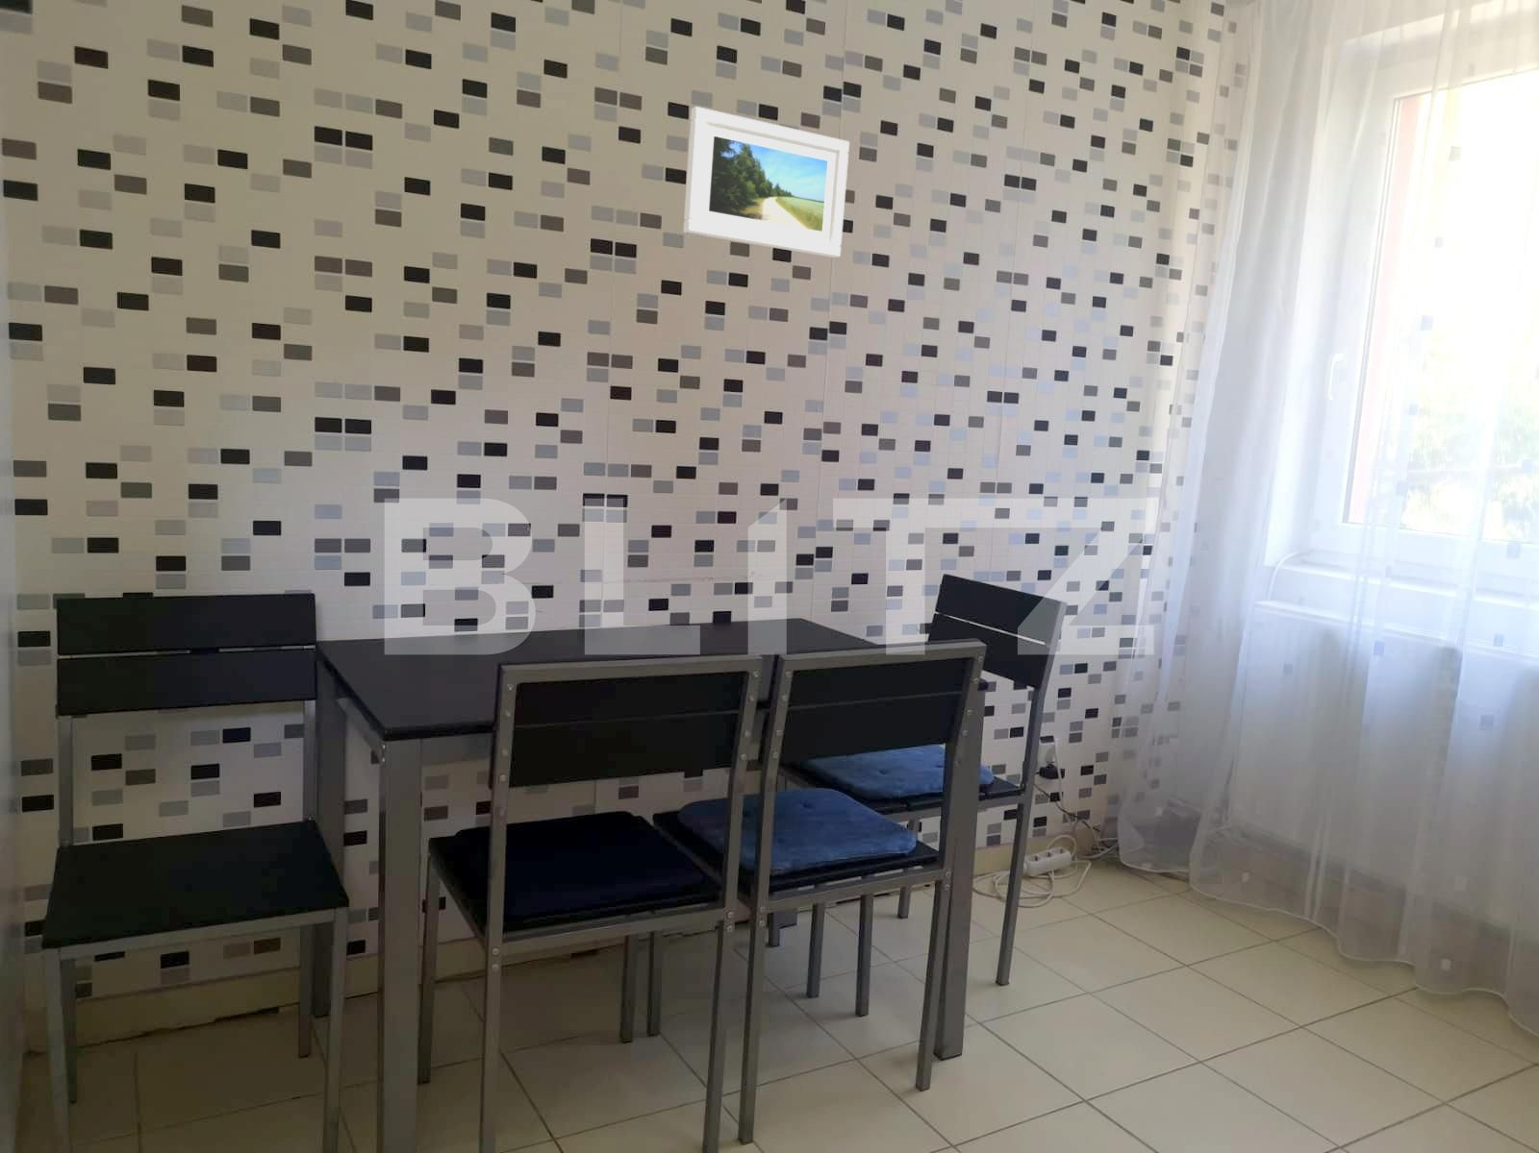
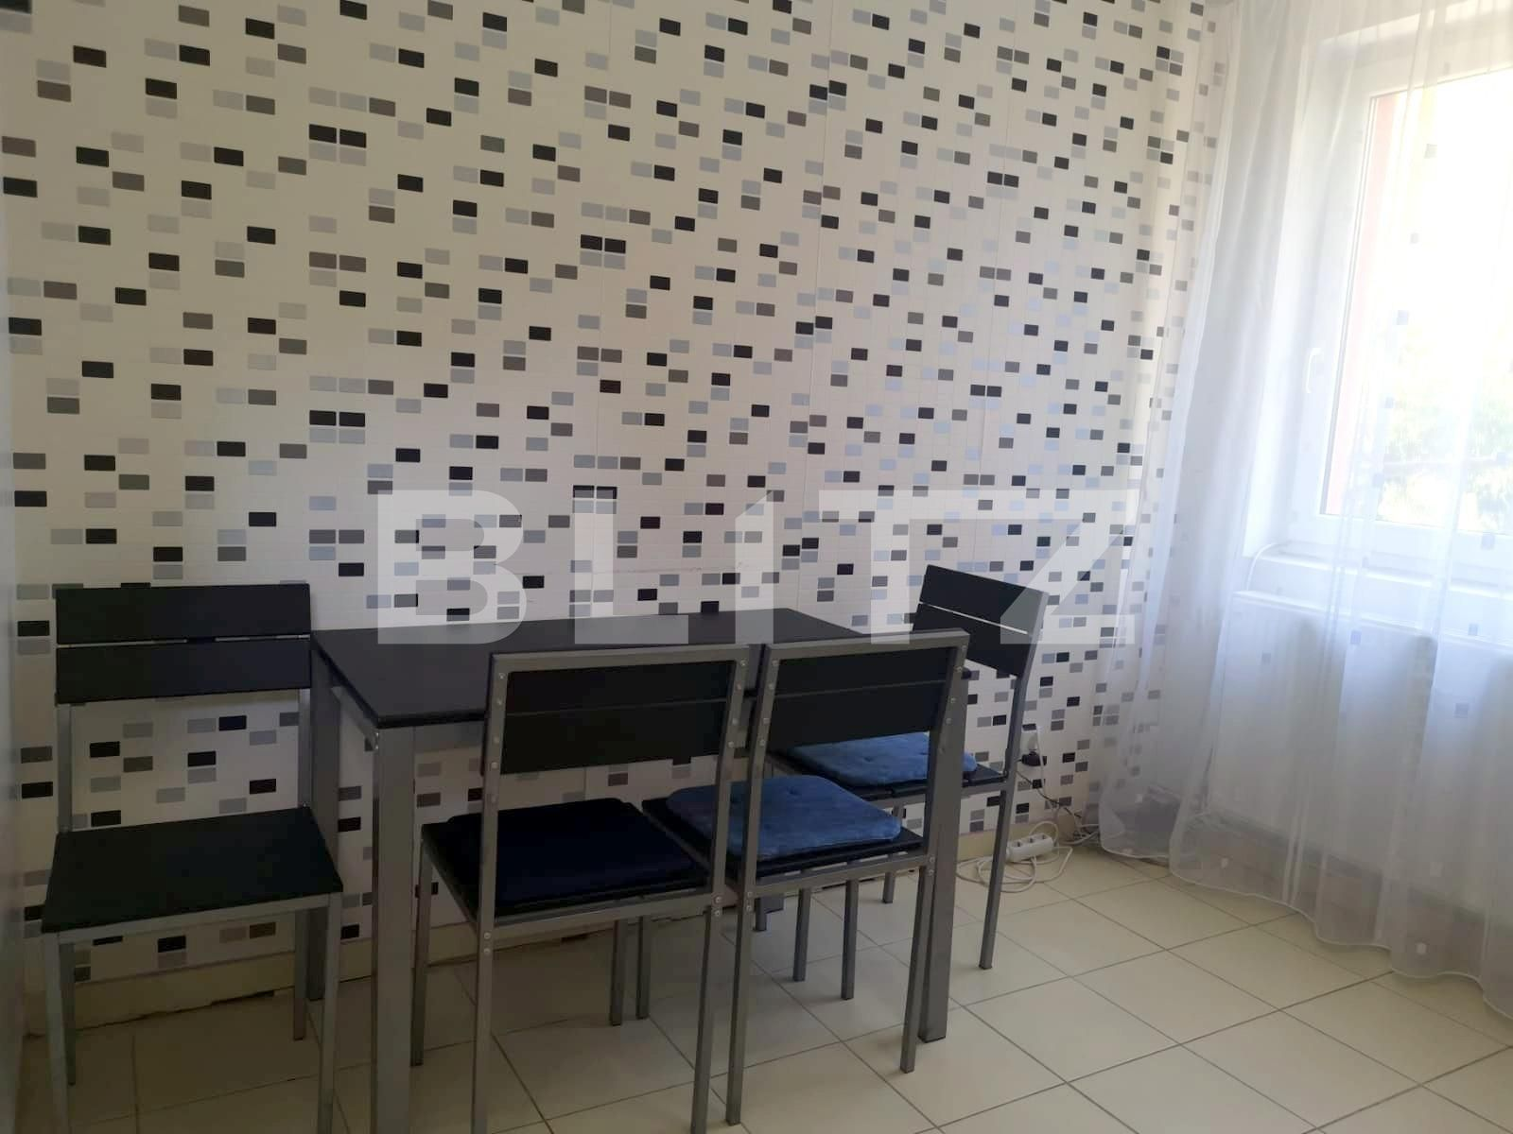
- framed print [682,105,851,258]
